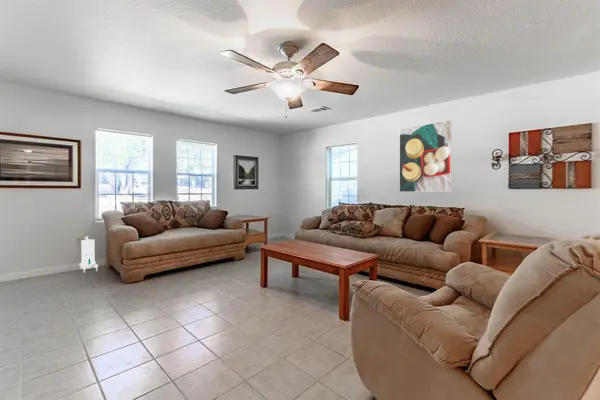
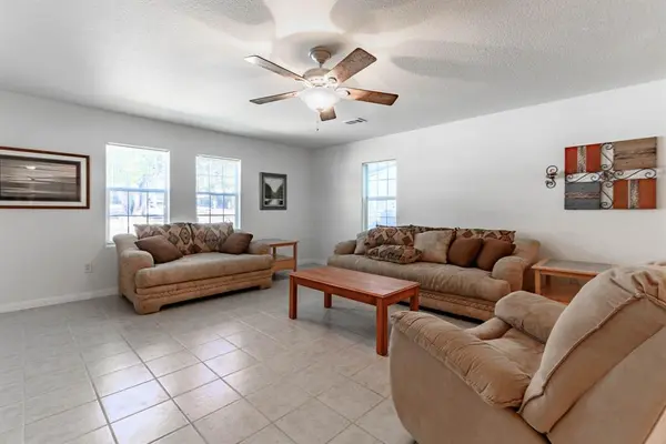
- toy robot [78,235,99,274]
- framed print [398,119,453,193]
